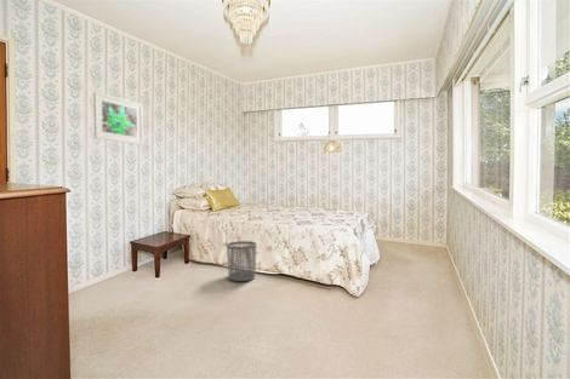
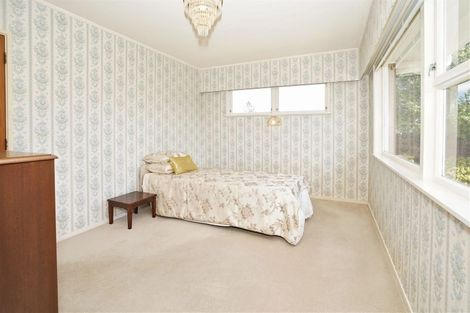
- waste bin [226,240,257,282]
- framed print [92,91,144,145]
